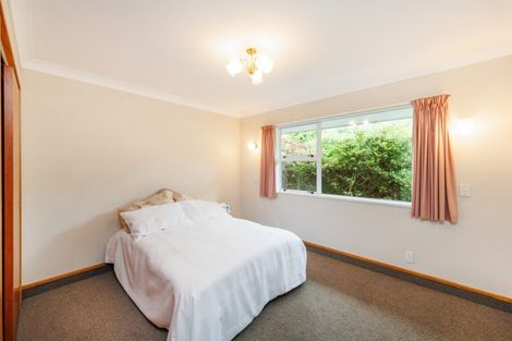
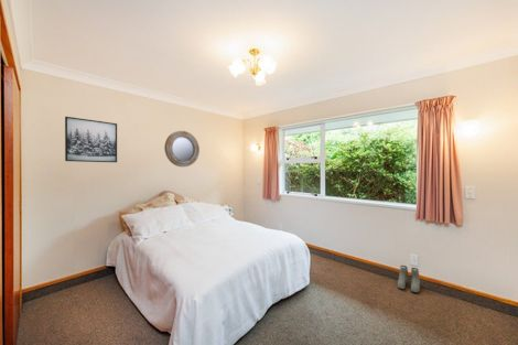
+ wall art [64,116,118,163]
+ home mirror [163,130,201,168]
+ boots [397,265,421,293]
